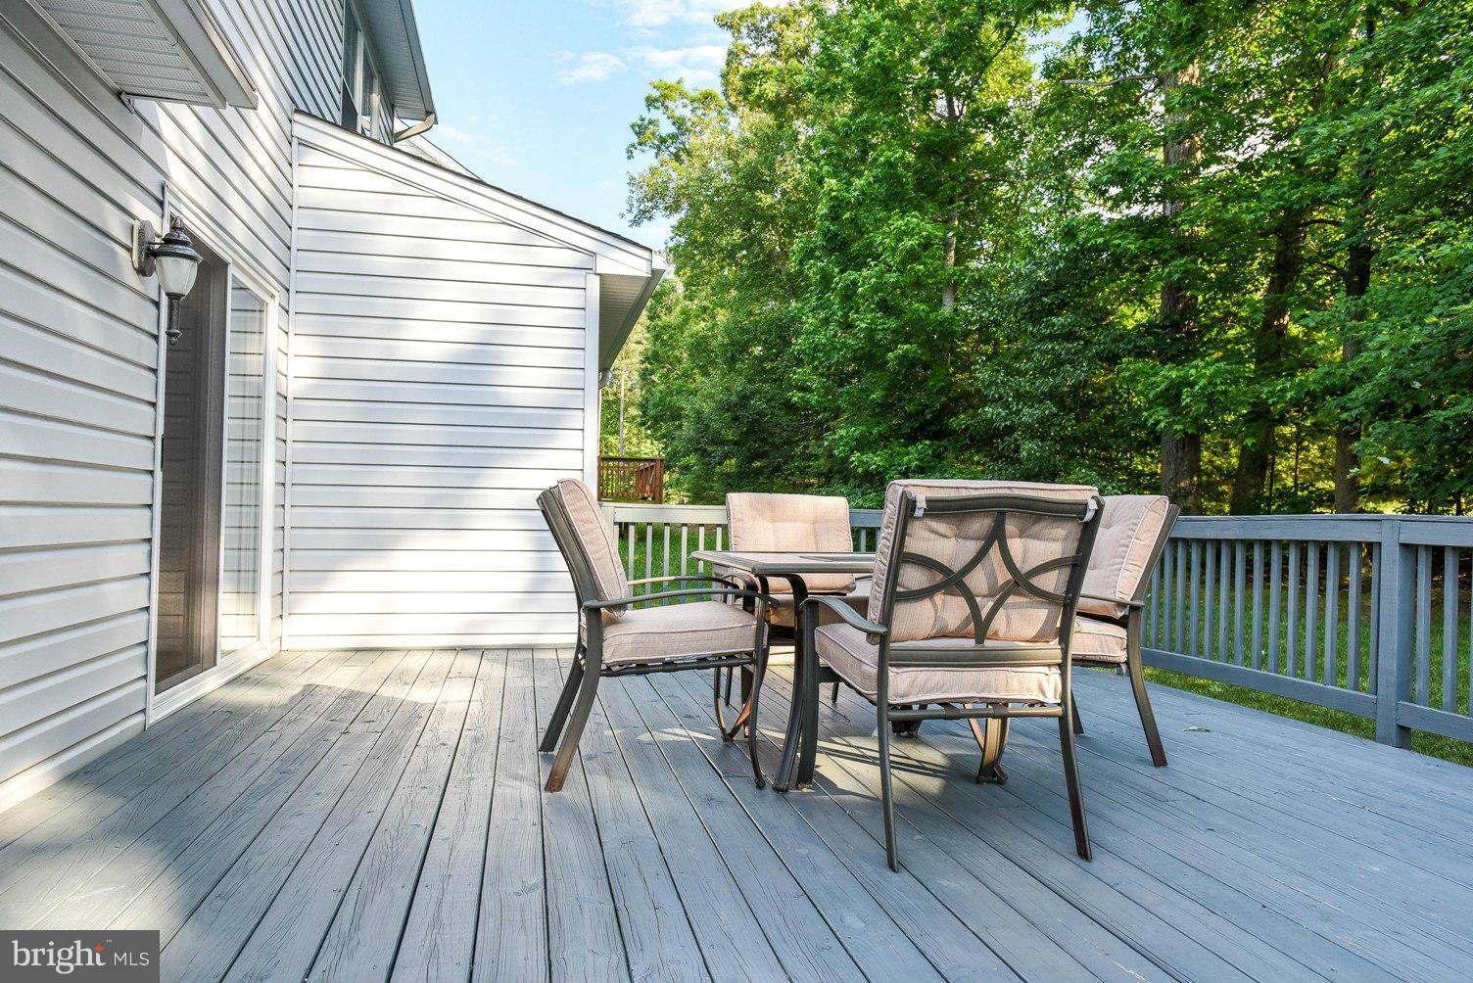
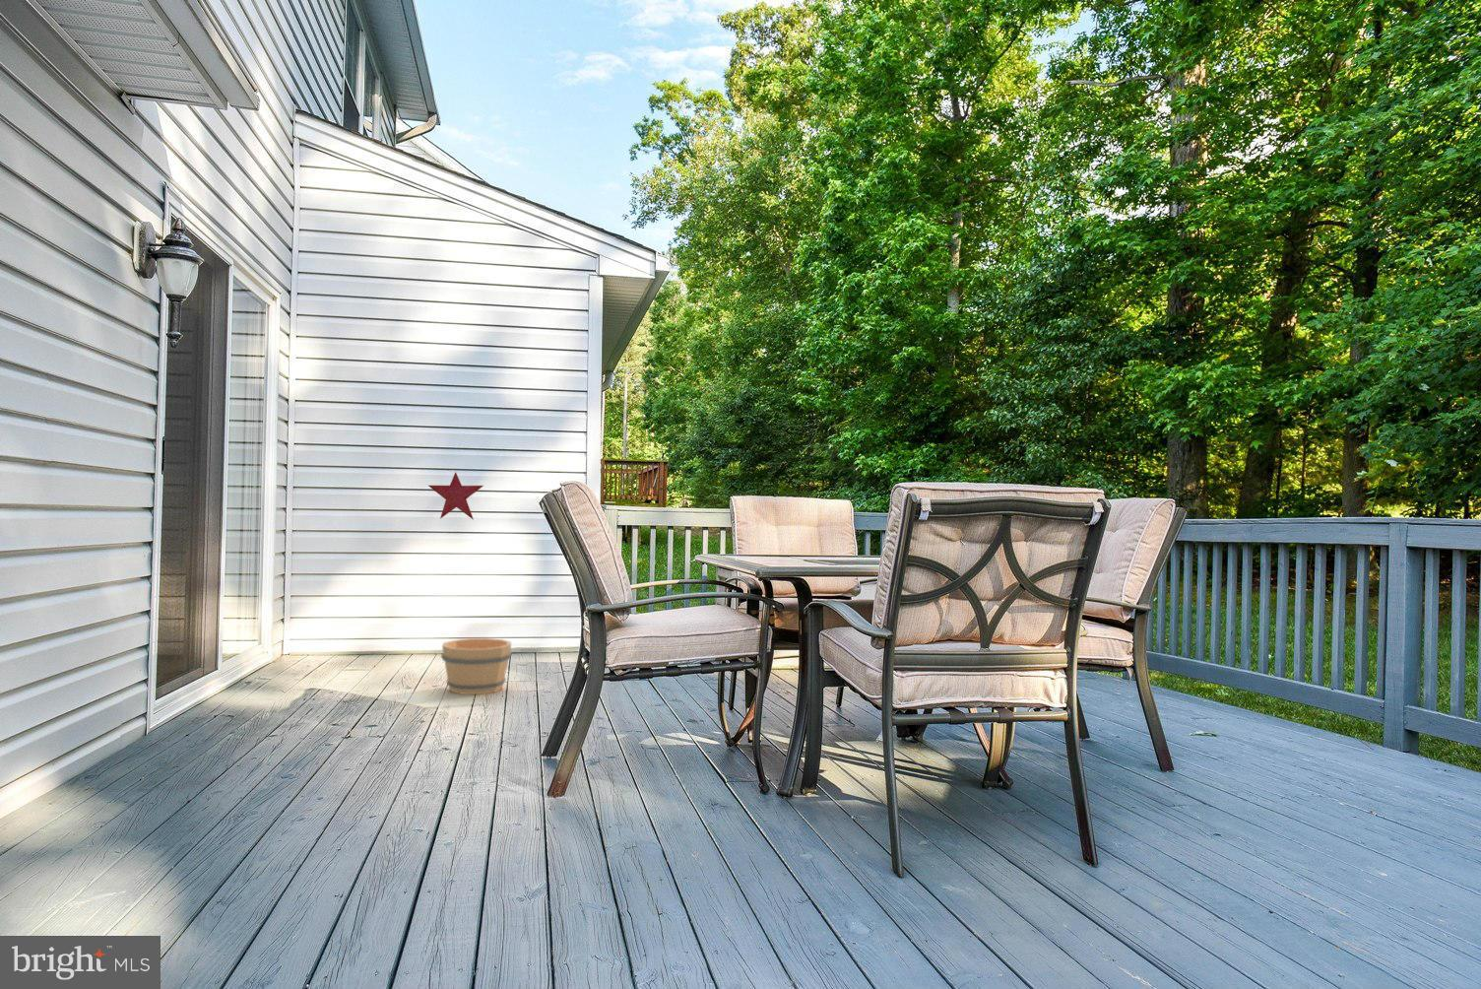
+ bucket [440,637,513,695]
+ decorative star [427,471,484,521]
